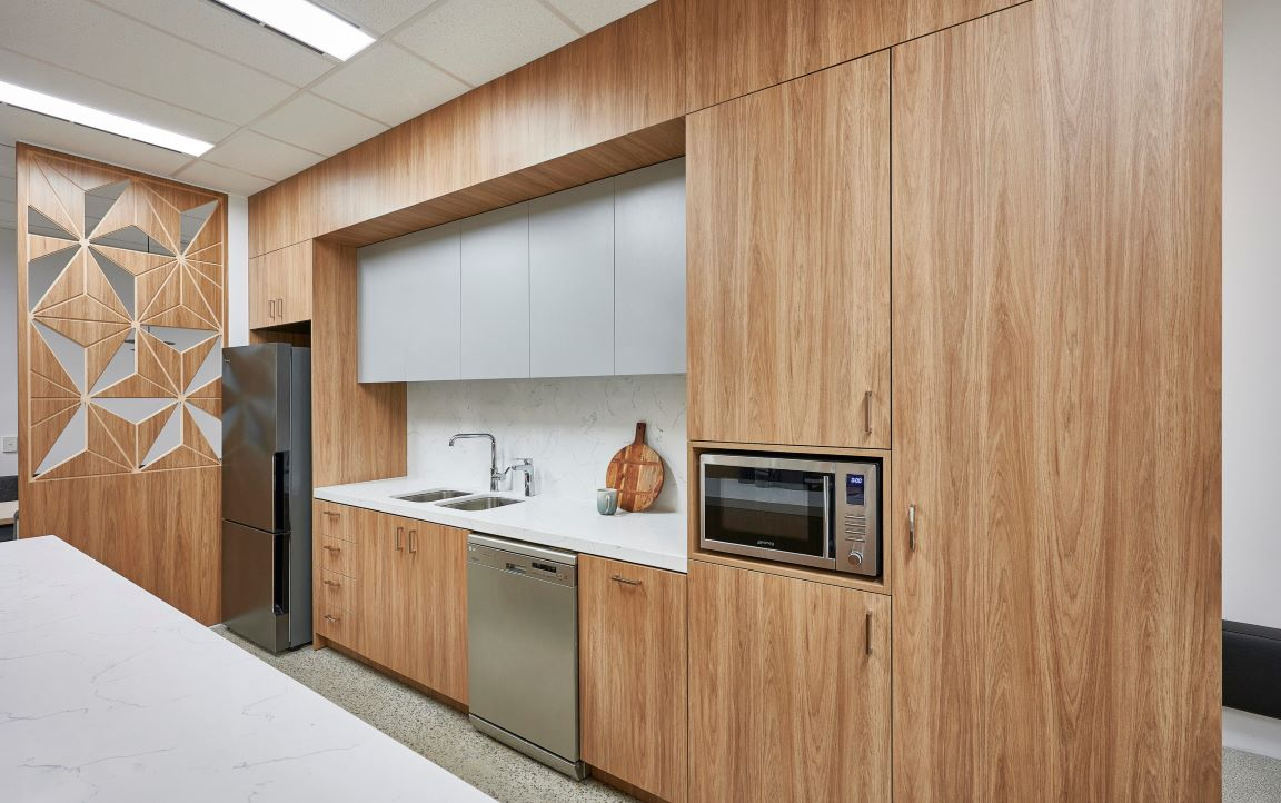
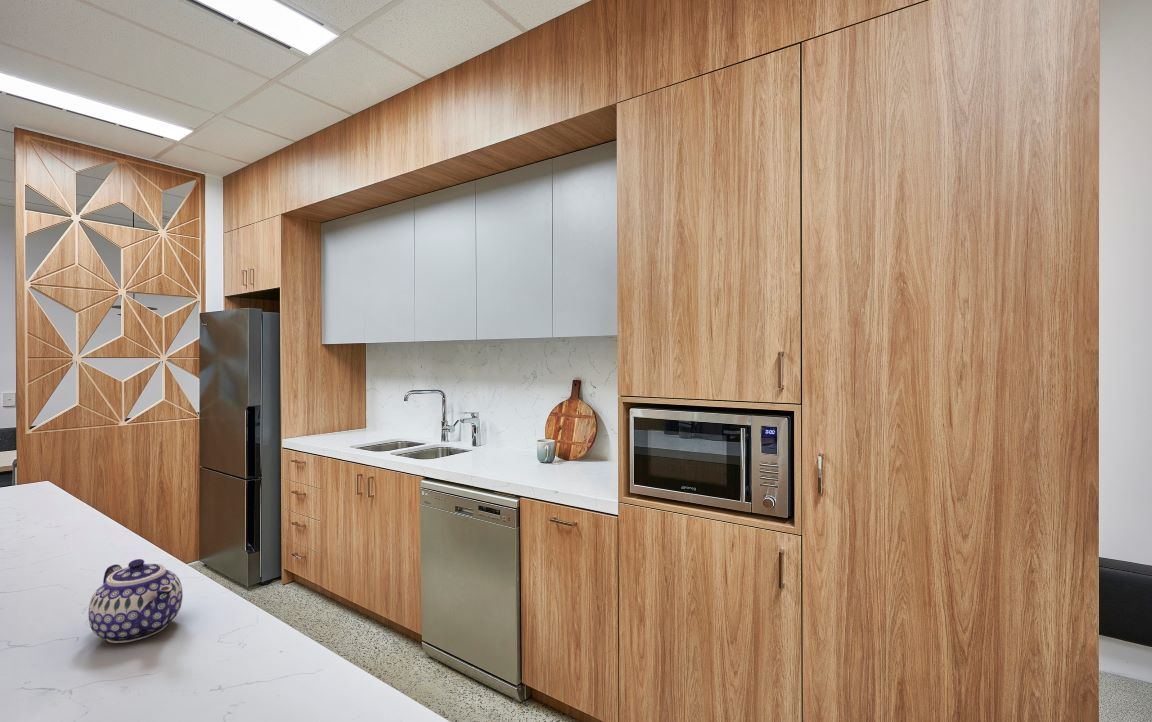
+ teapot [87,558,184,644]
